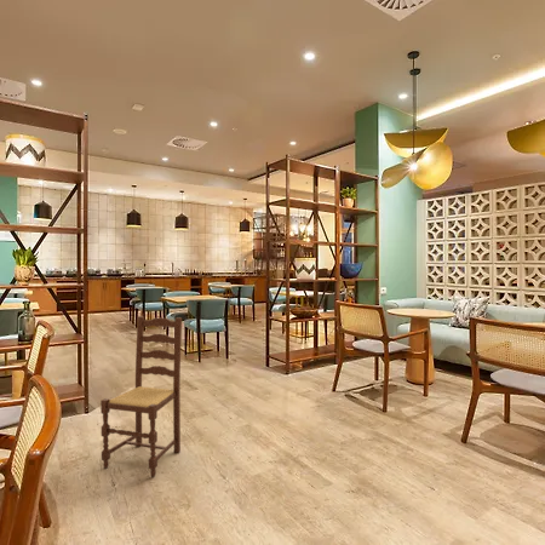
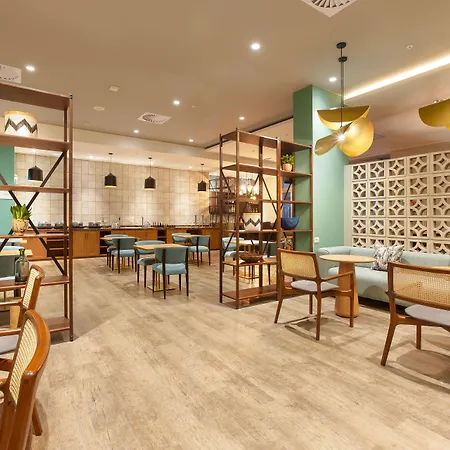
- dining chair [99,315,183,478]
